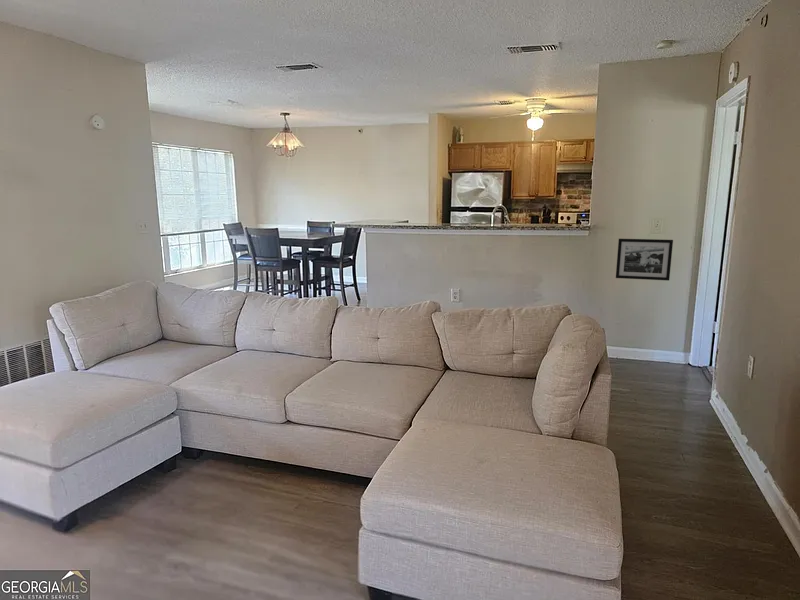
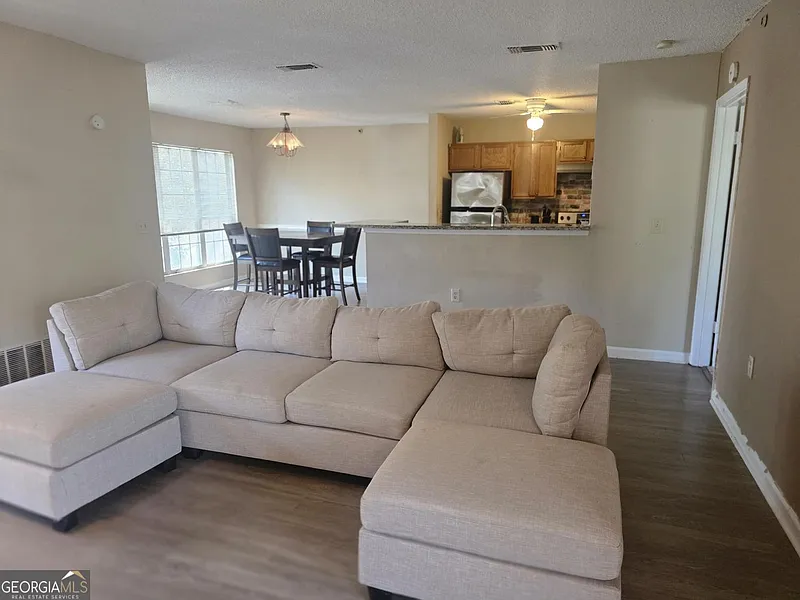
- picture frame [615,238,674,282]
